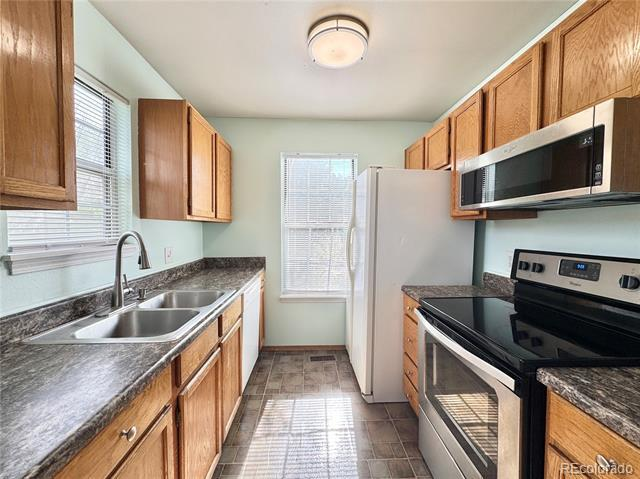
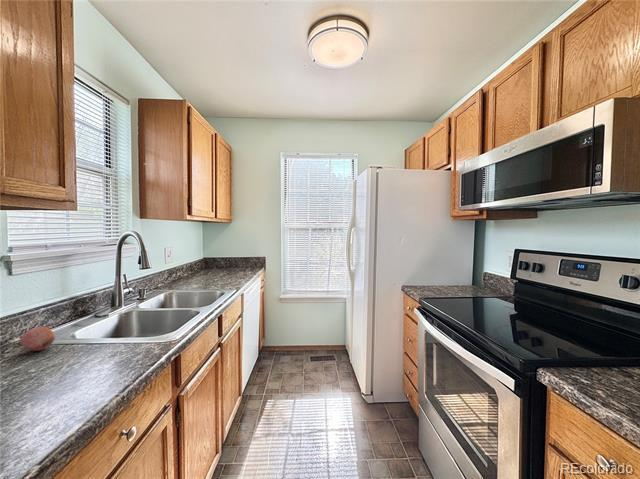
+ fruit [20,325,56,352]
